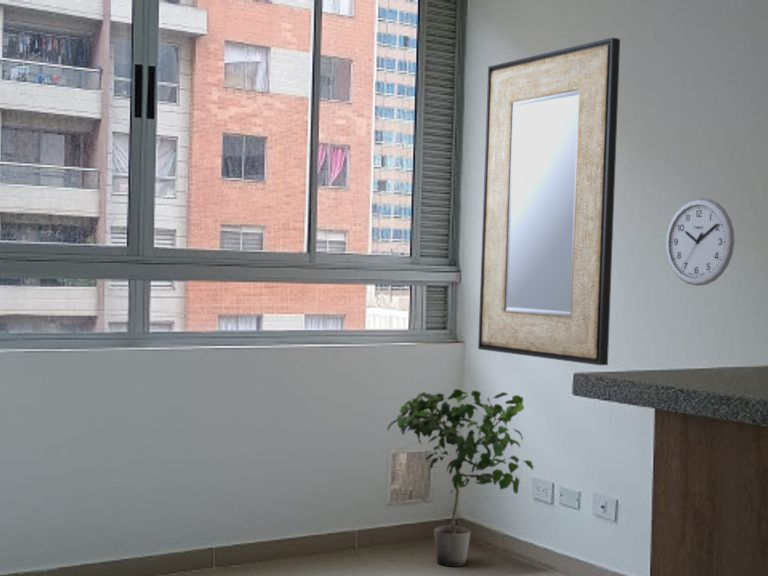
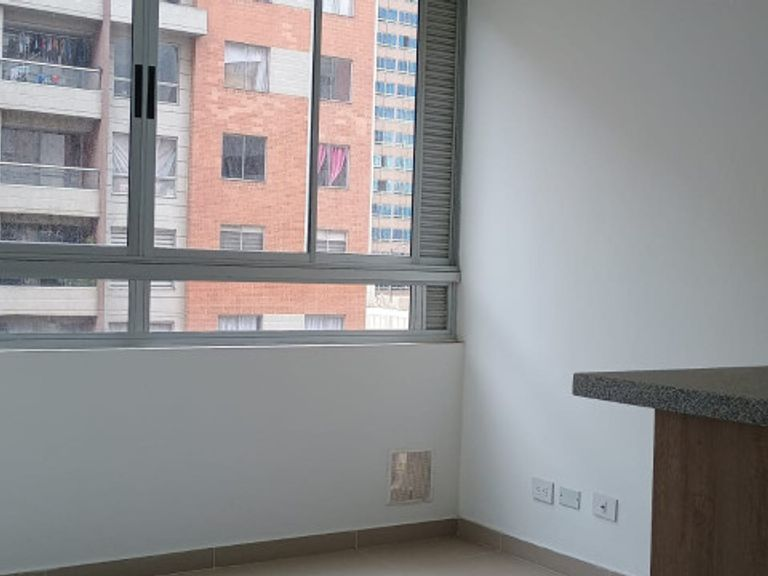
- home mirror [477,37,621,366]
- wall clock [665,197,735,287]
- potted plant [386,388,535,567]
